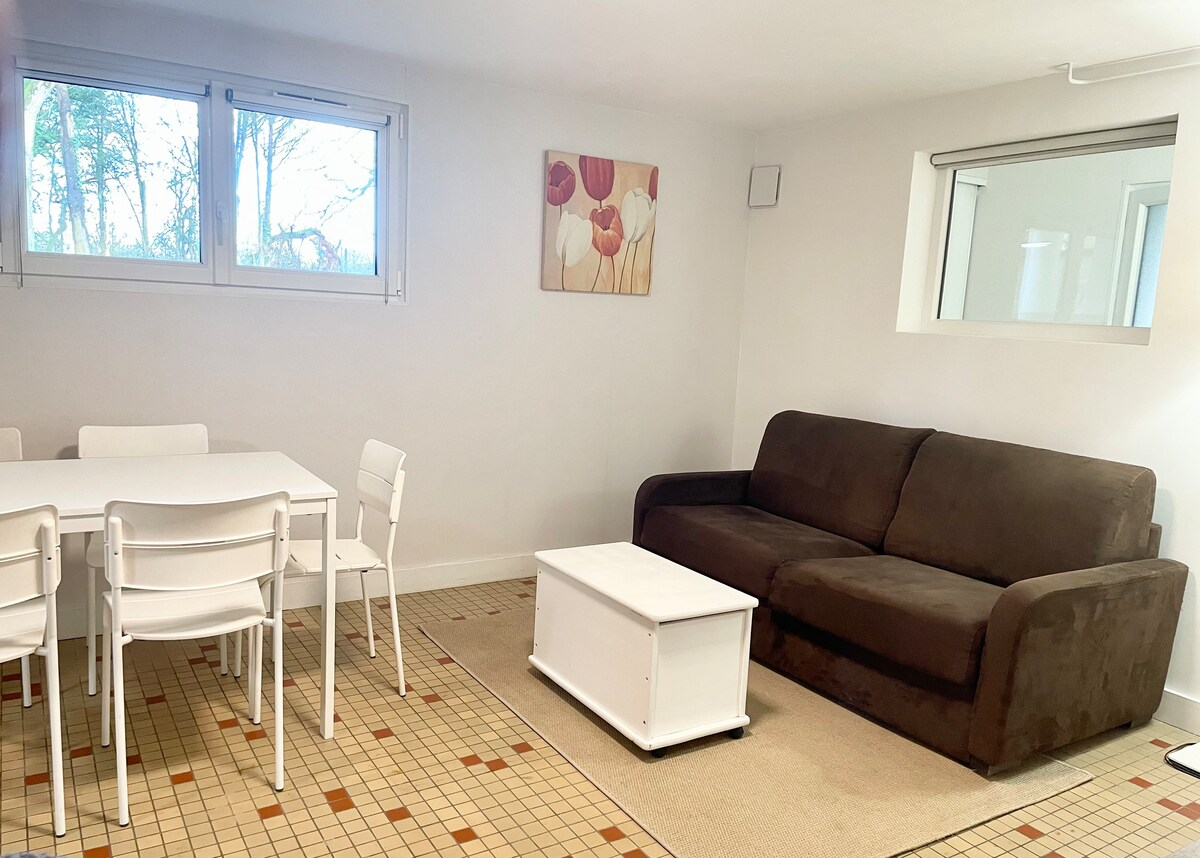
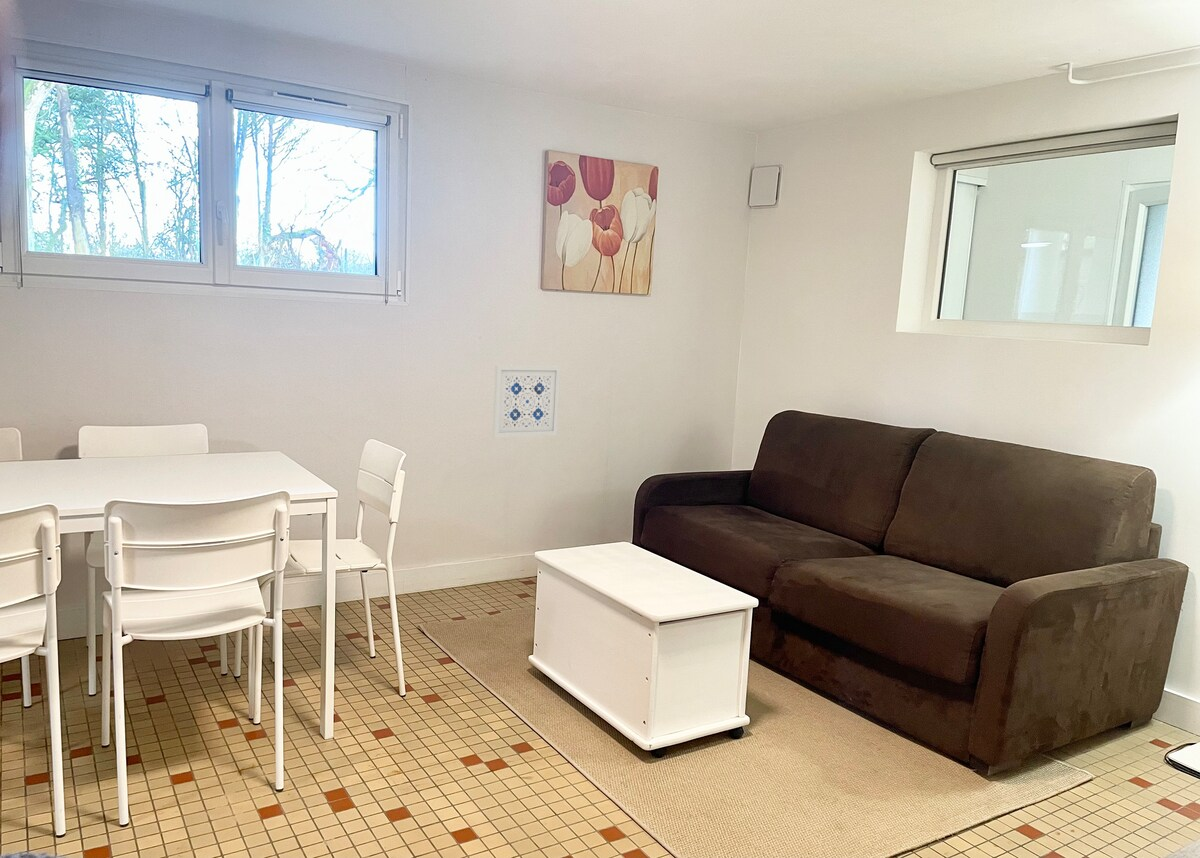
+ wall art [491,364,561,438]
